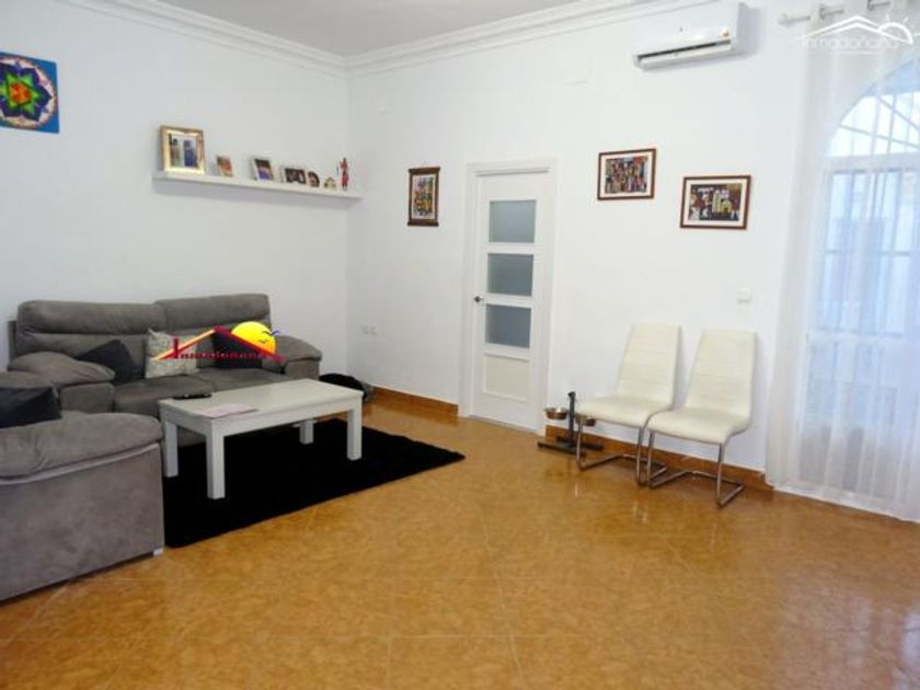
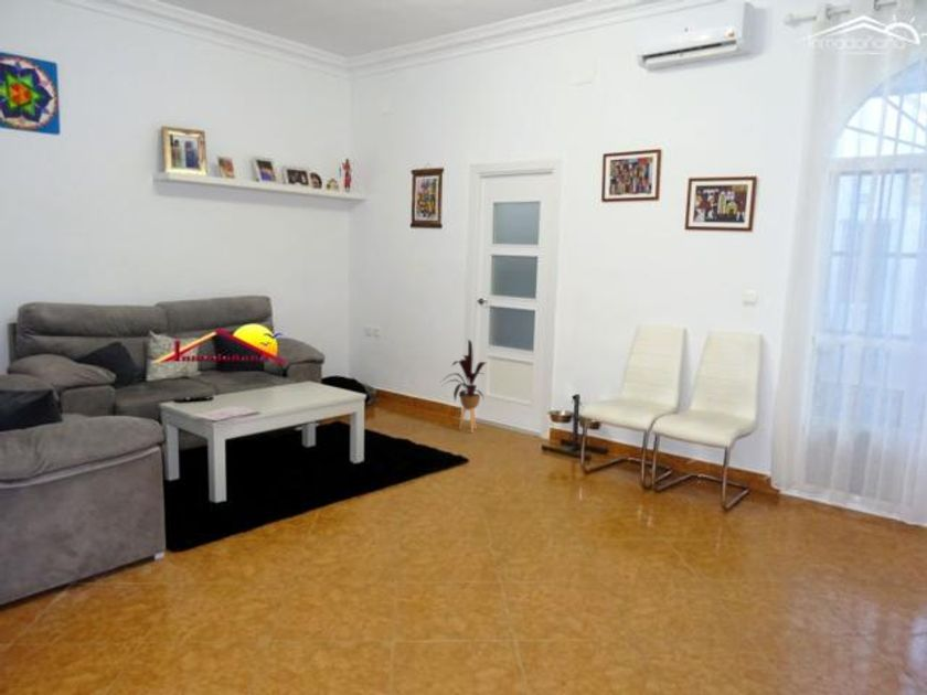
+ house plant [440,339,488,434]
